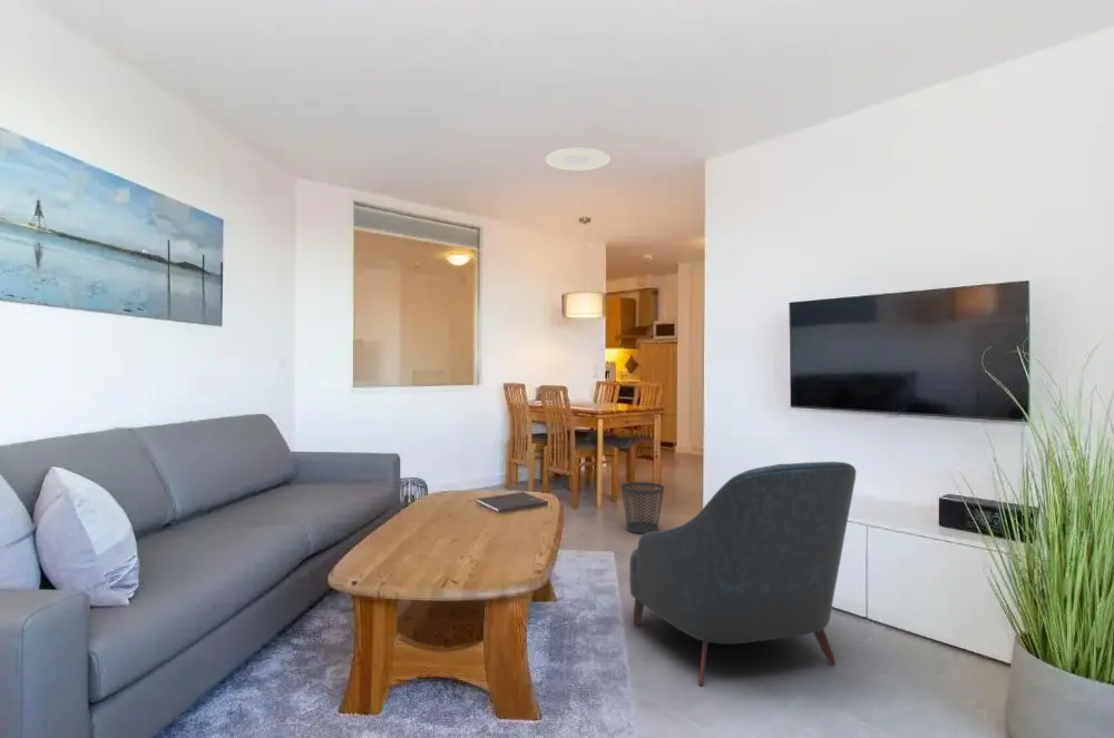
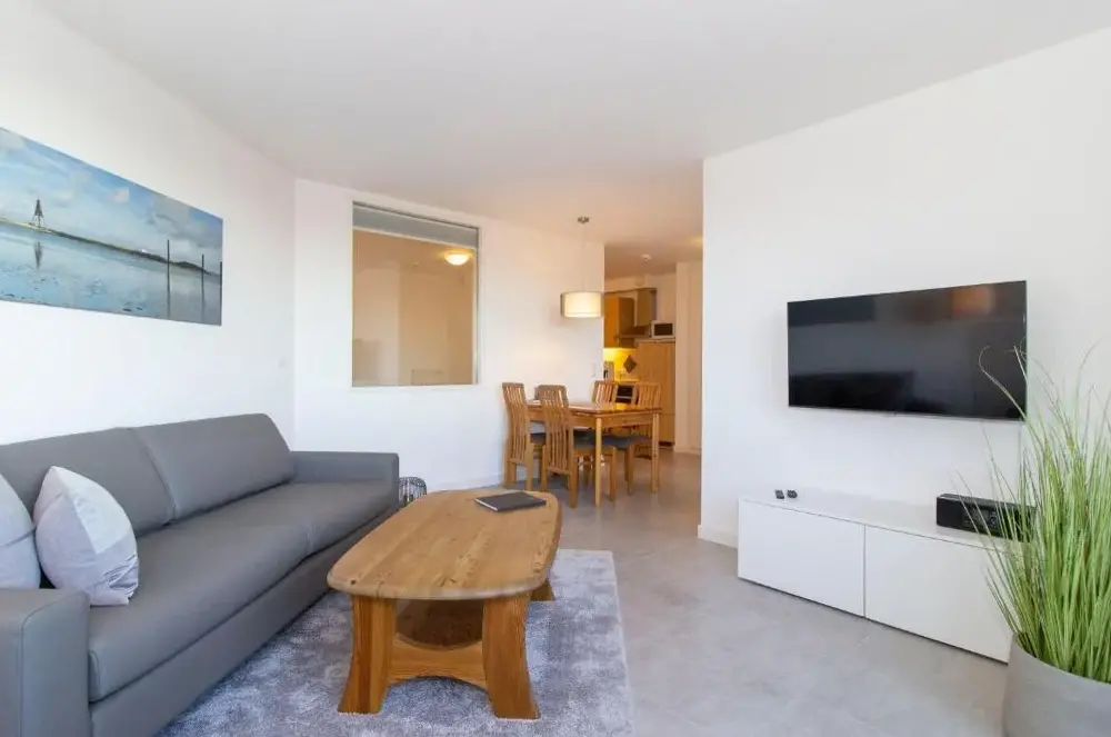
- wastebasket [620,481,665,535]
- plate [544,146,612,171]
- armchair [628,461,858,688]
